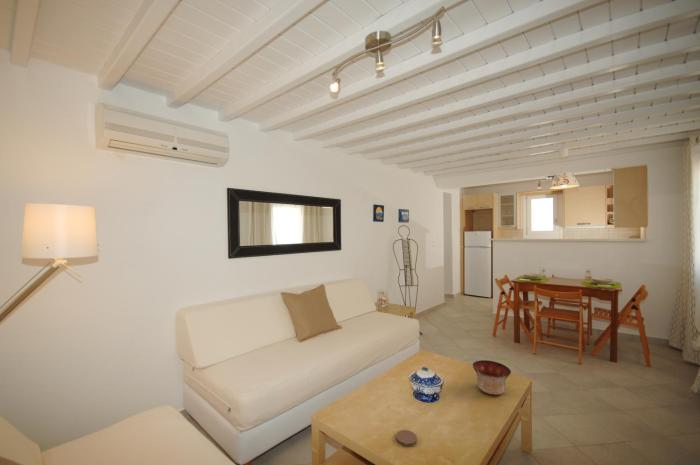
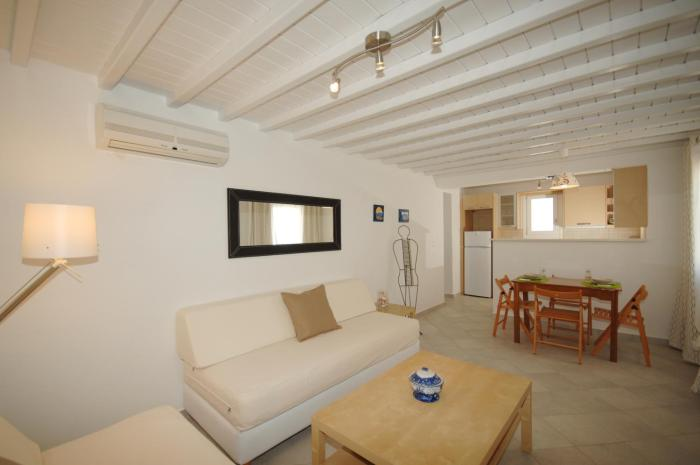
- bowl [472,359,512,396]
- coaster [395,429,418,448]
